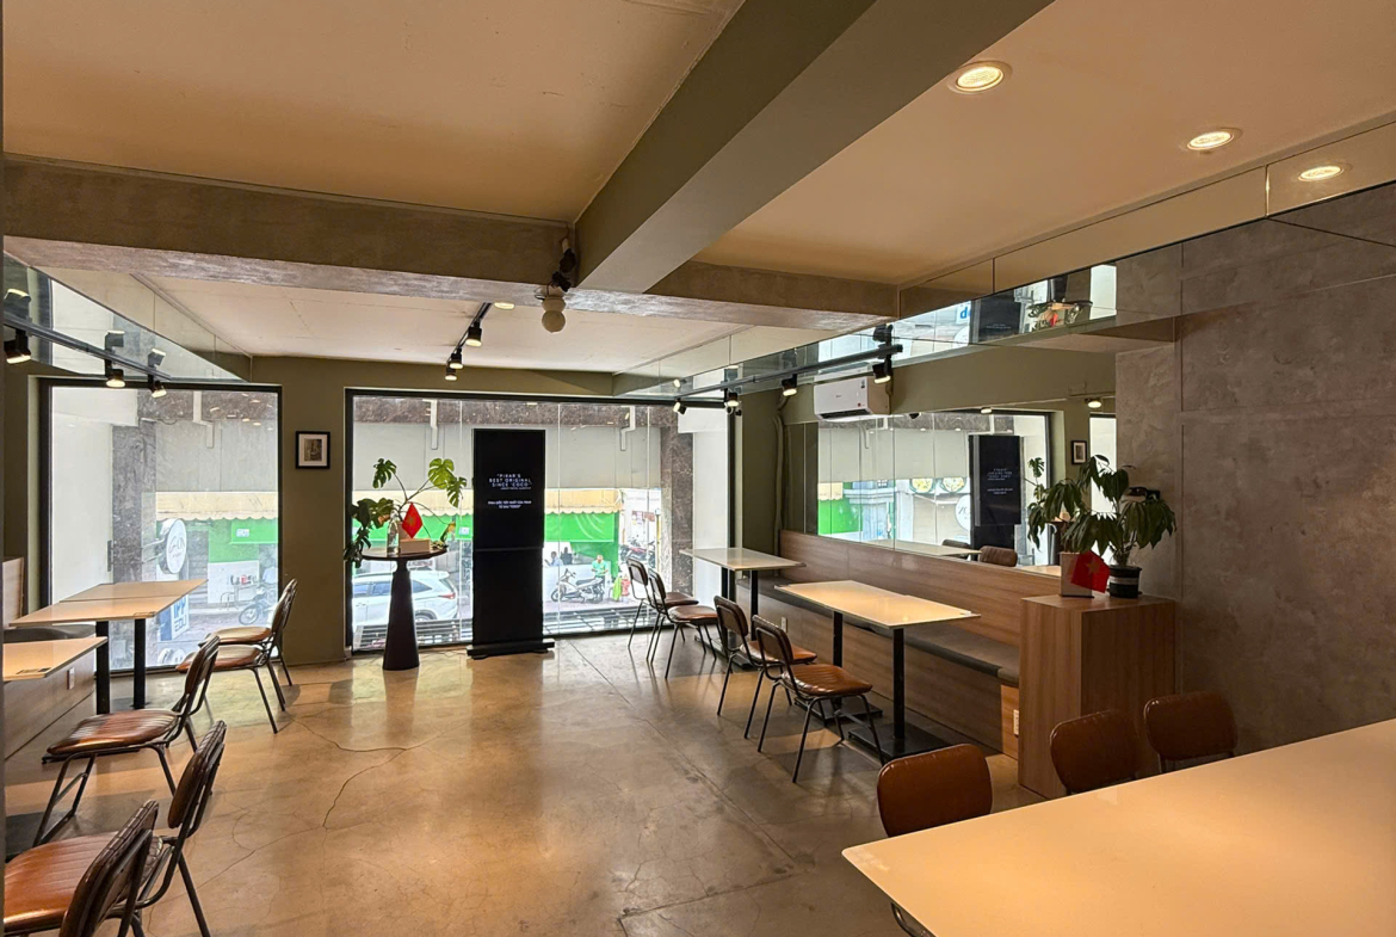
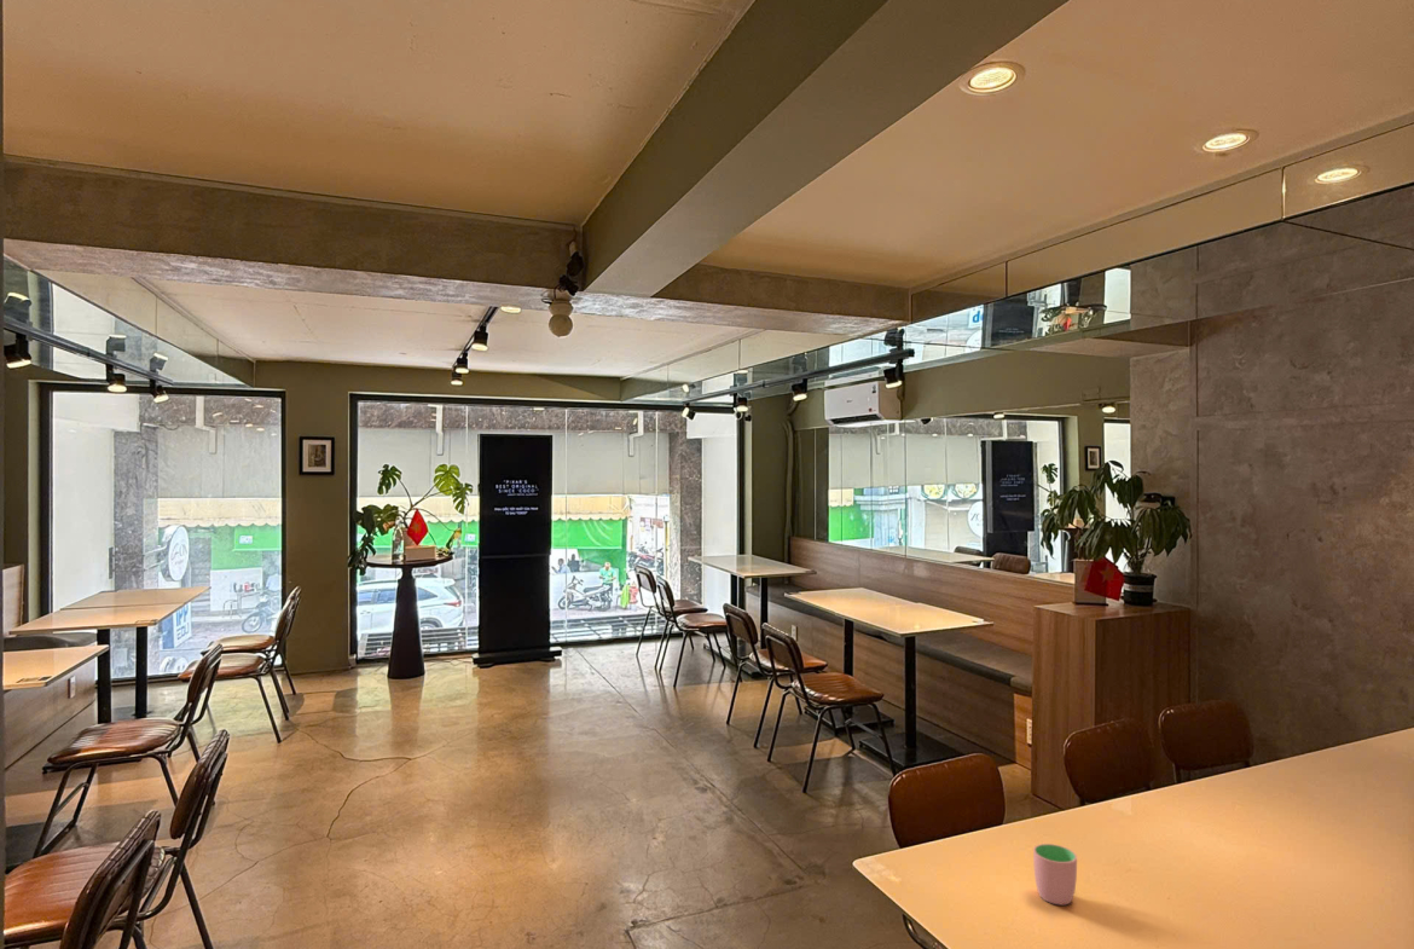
+ cup [1032,843,1078,905]
